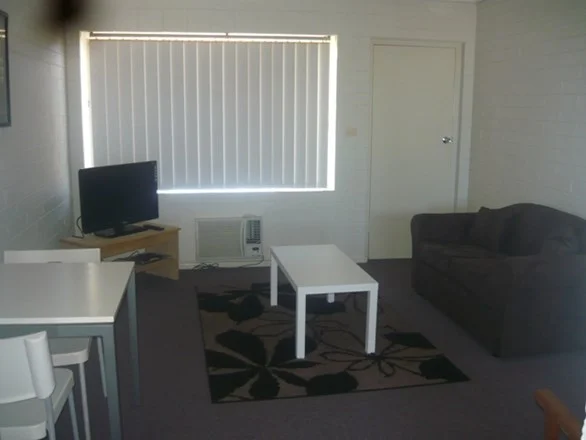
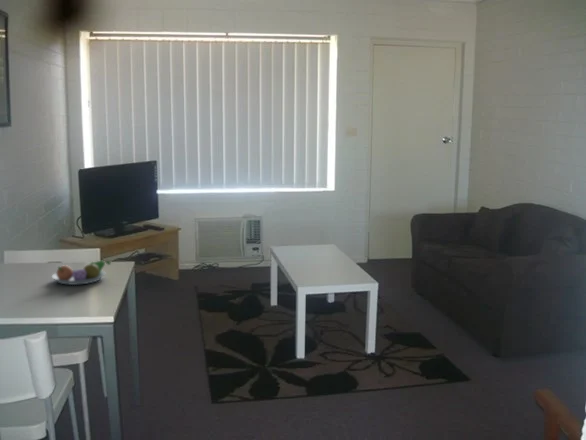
+ fruit bowl [51,260,112,286]
